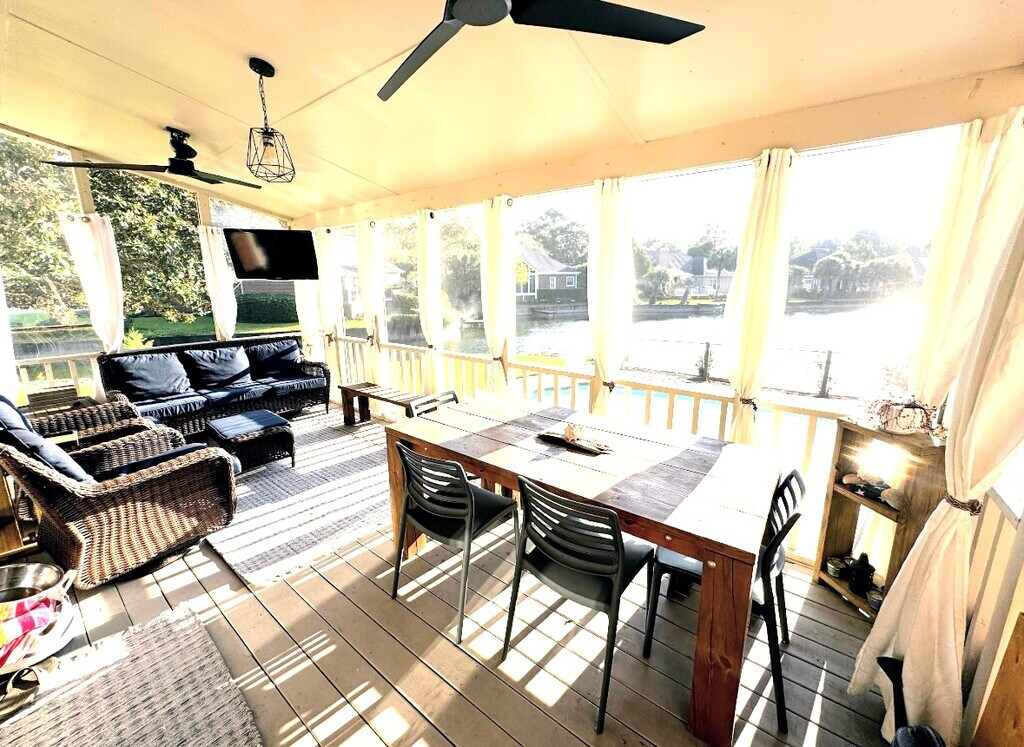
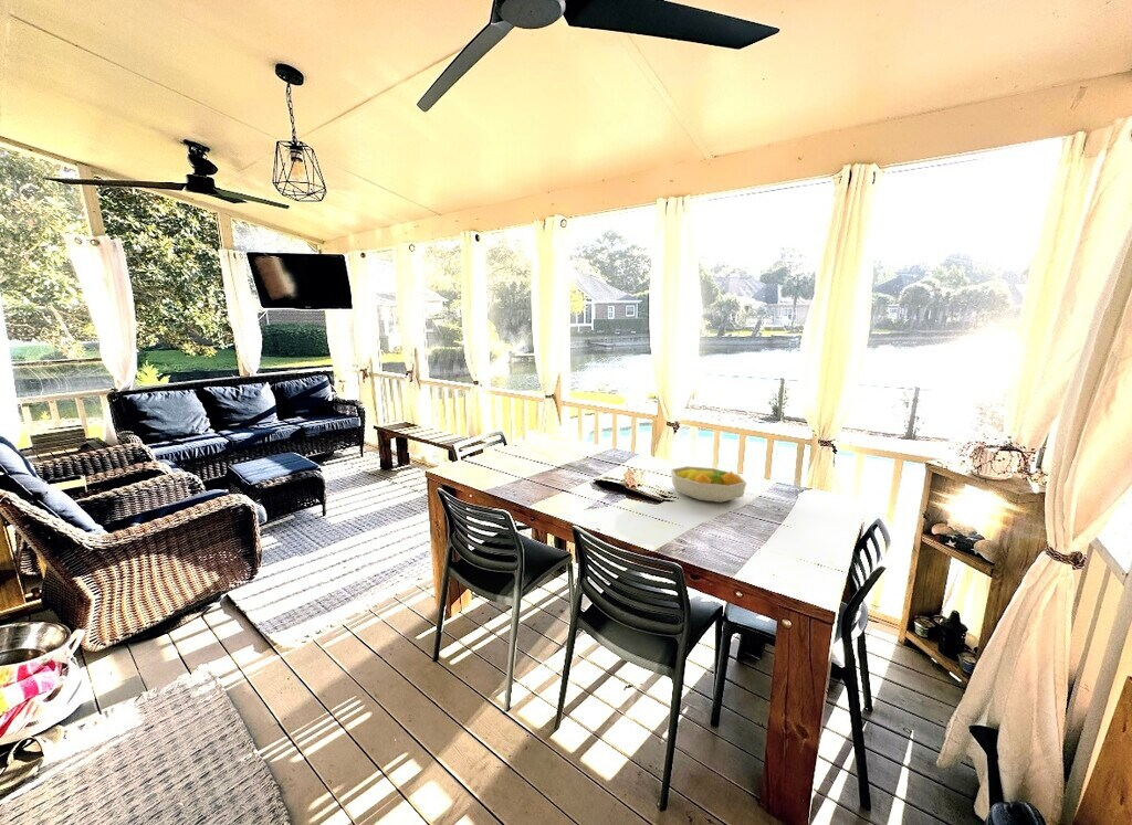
+ fruit bowl [670,465,747,504]
